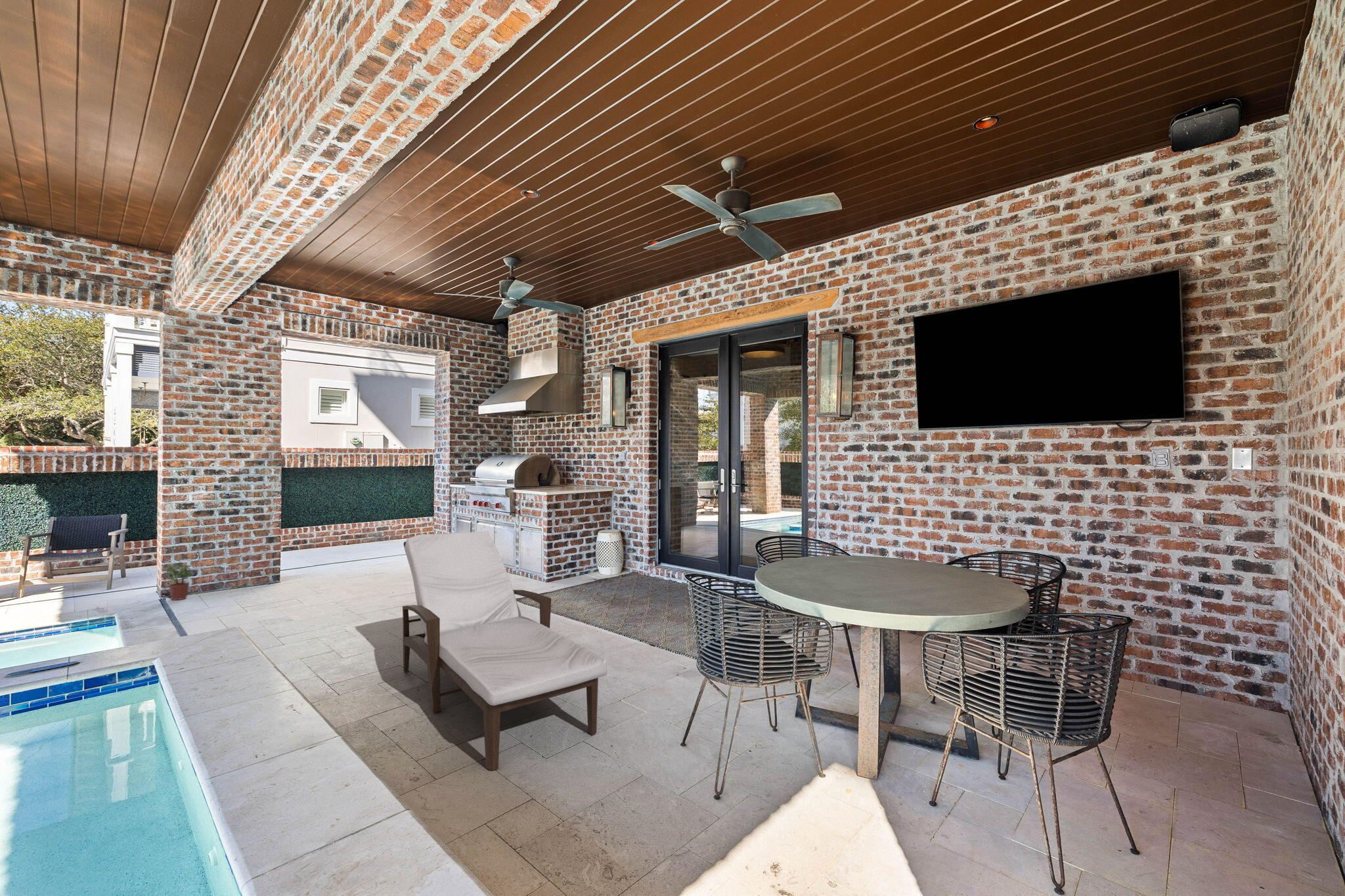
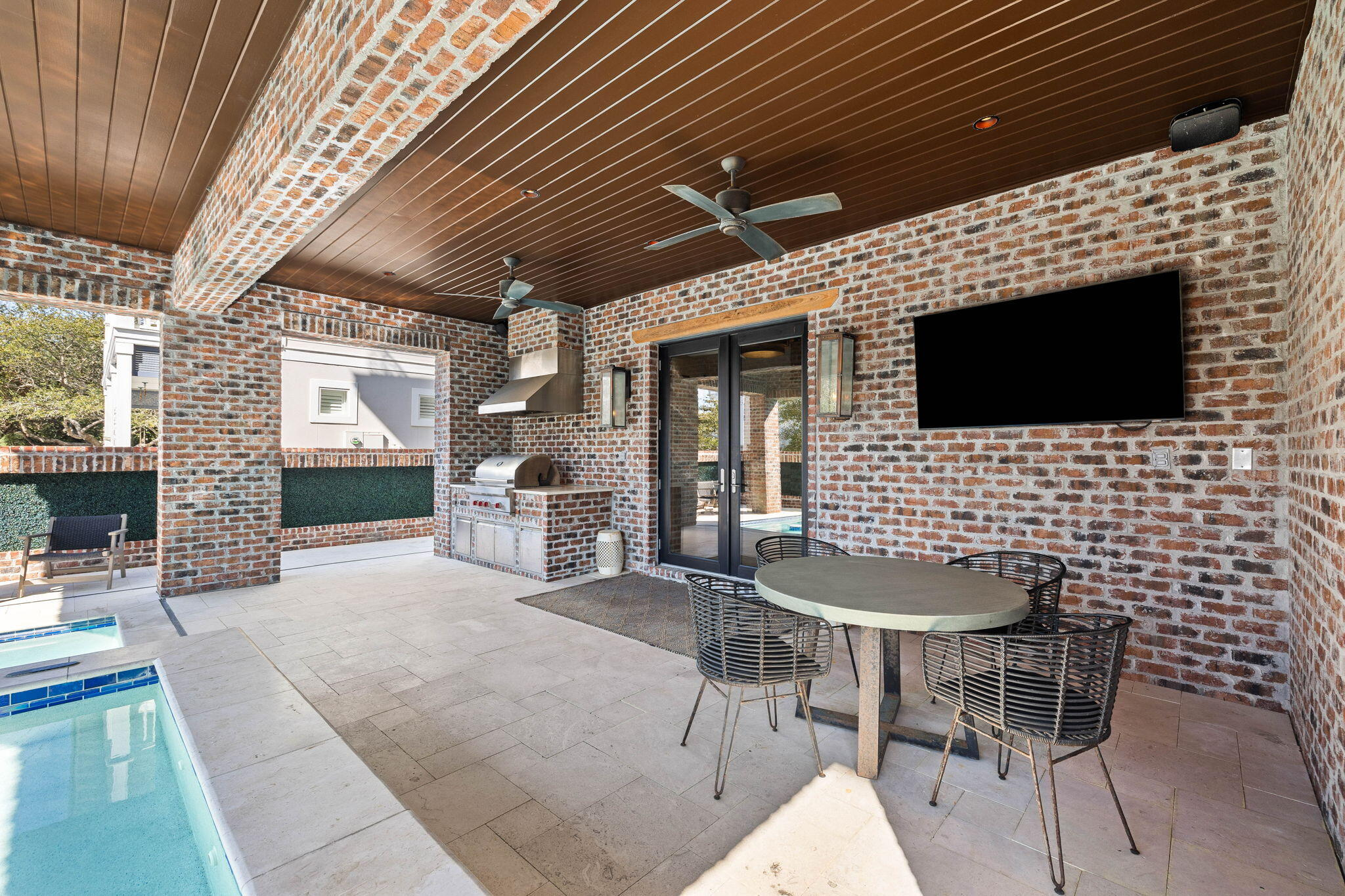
- potted plant [164,563,194,601]
- chaise longue [402,530,607,771]
